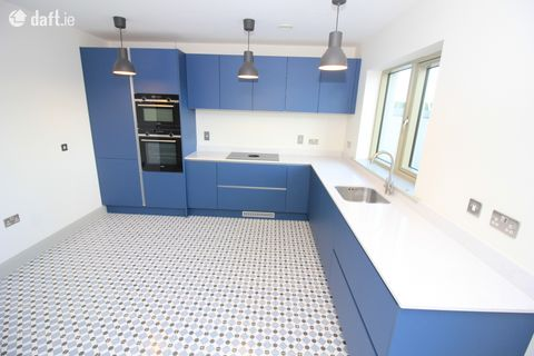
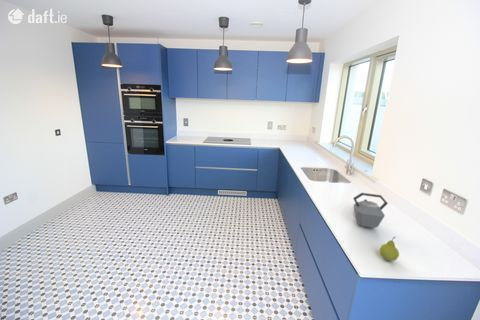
+ fruit [379,236,400,262]
+ kettle [352,192,389,229]
